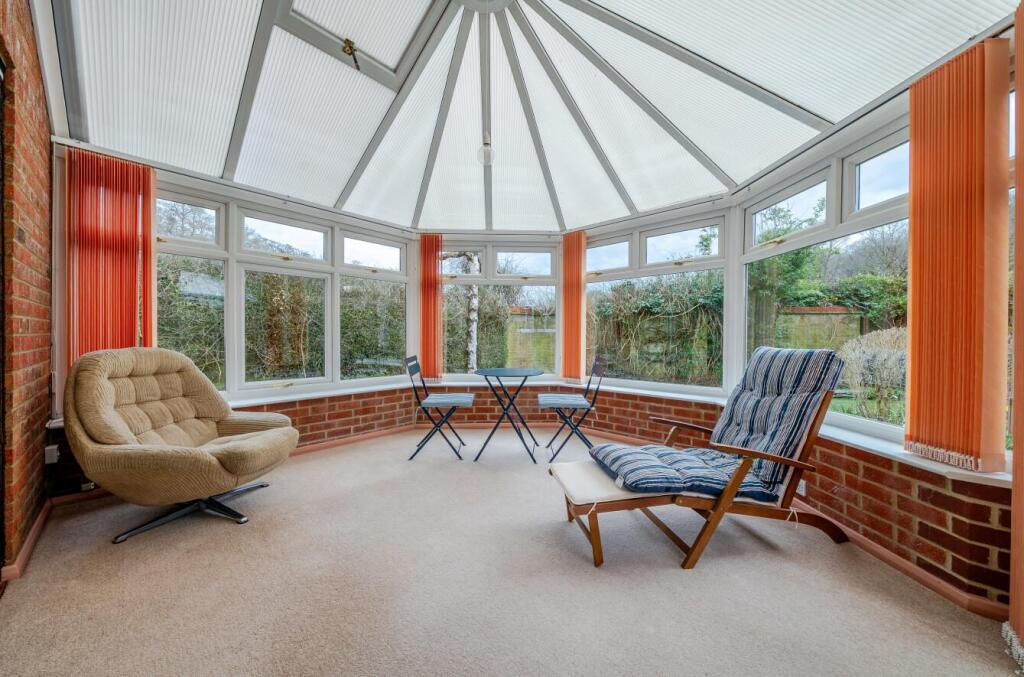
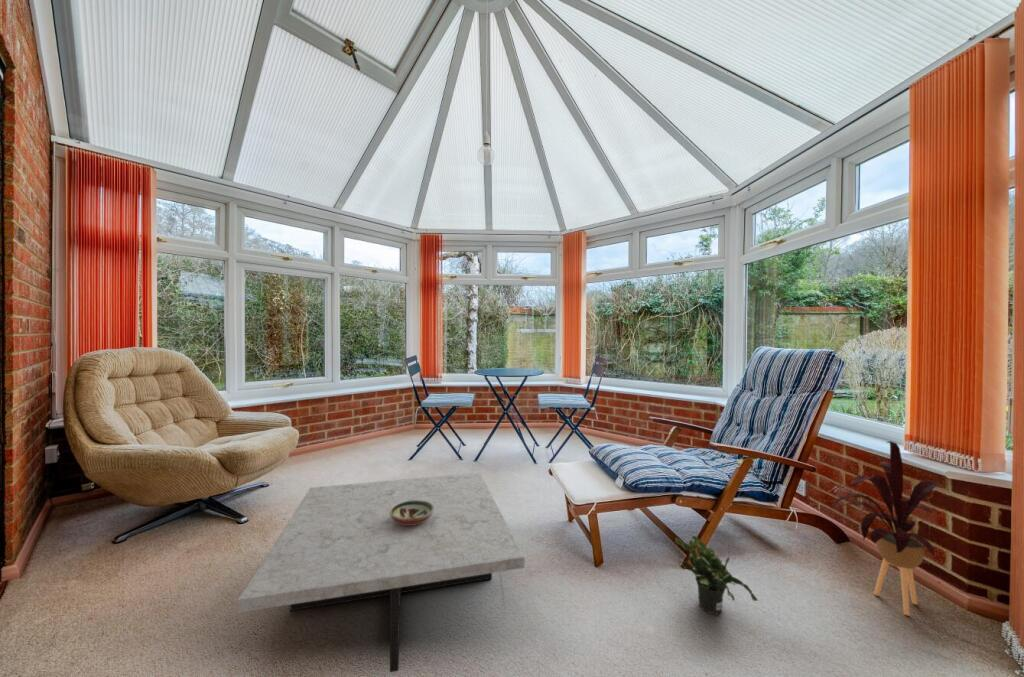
+ coffee table [237,472,526,673]
+ house plant [827,440,943,617]
+ decorative bowl [389,500,435,525]
+ potted plant [674,535,759,615]
